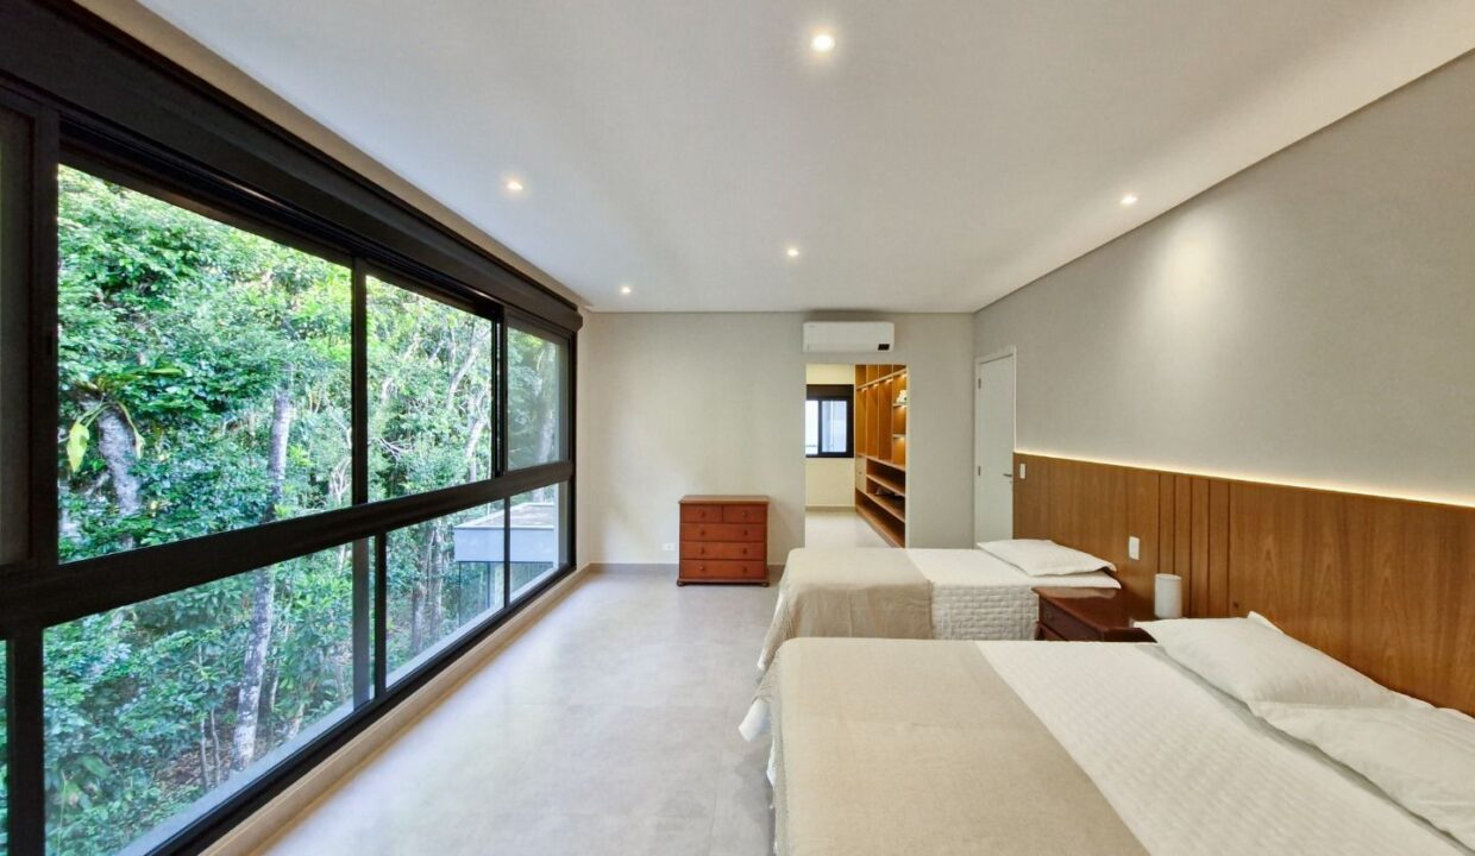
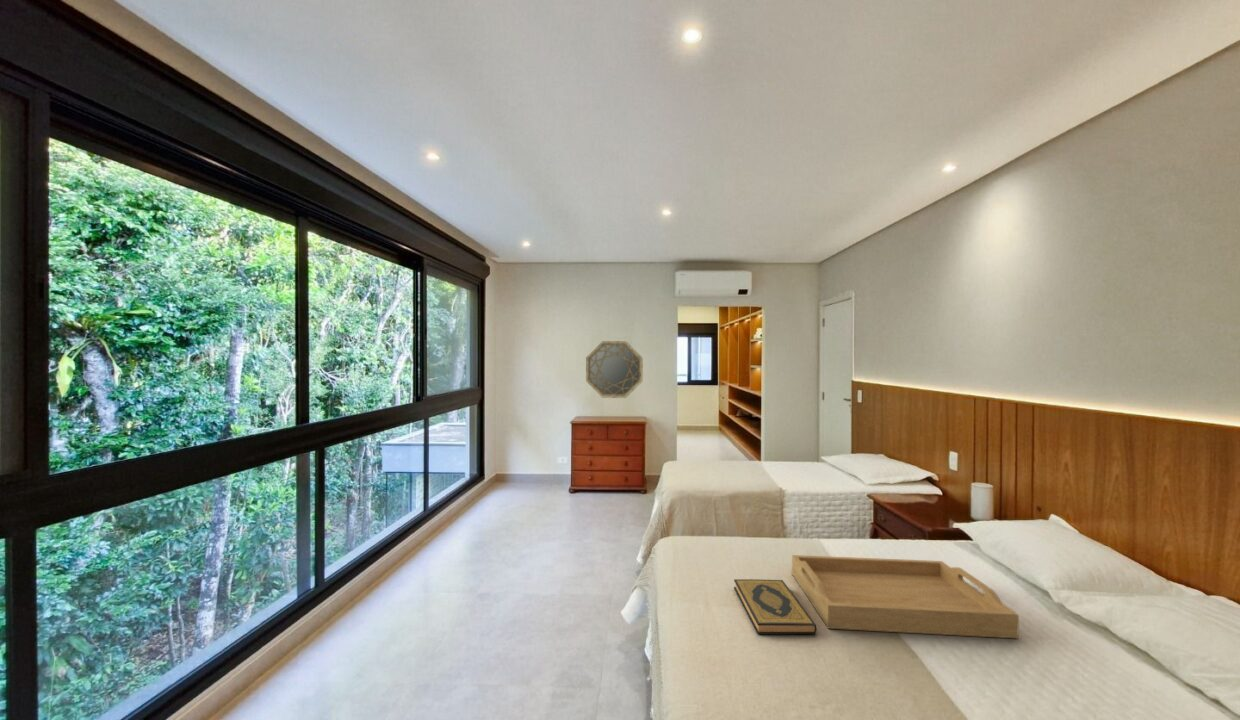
+ home mirror [585,340,644,399]
+ hardback book [733,578,817,635]
+ serving tray [791,554,1020,639]
